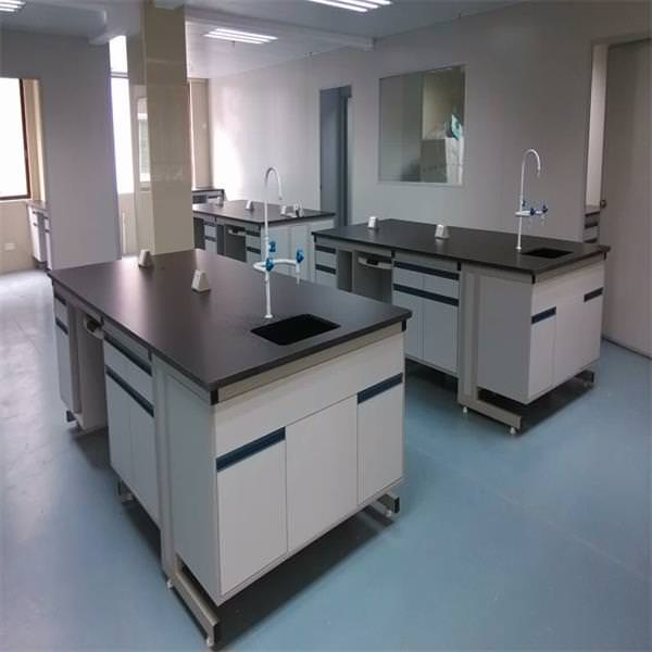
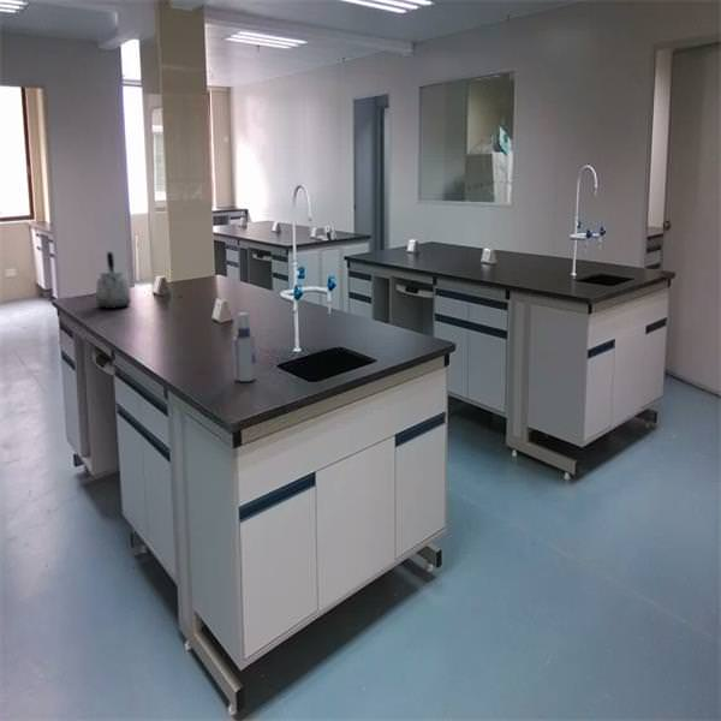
+ kettle [95,251,132,310]
+ spray bottle [232,312,257,382]
